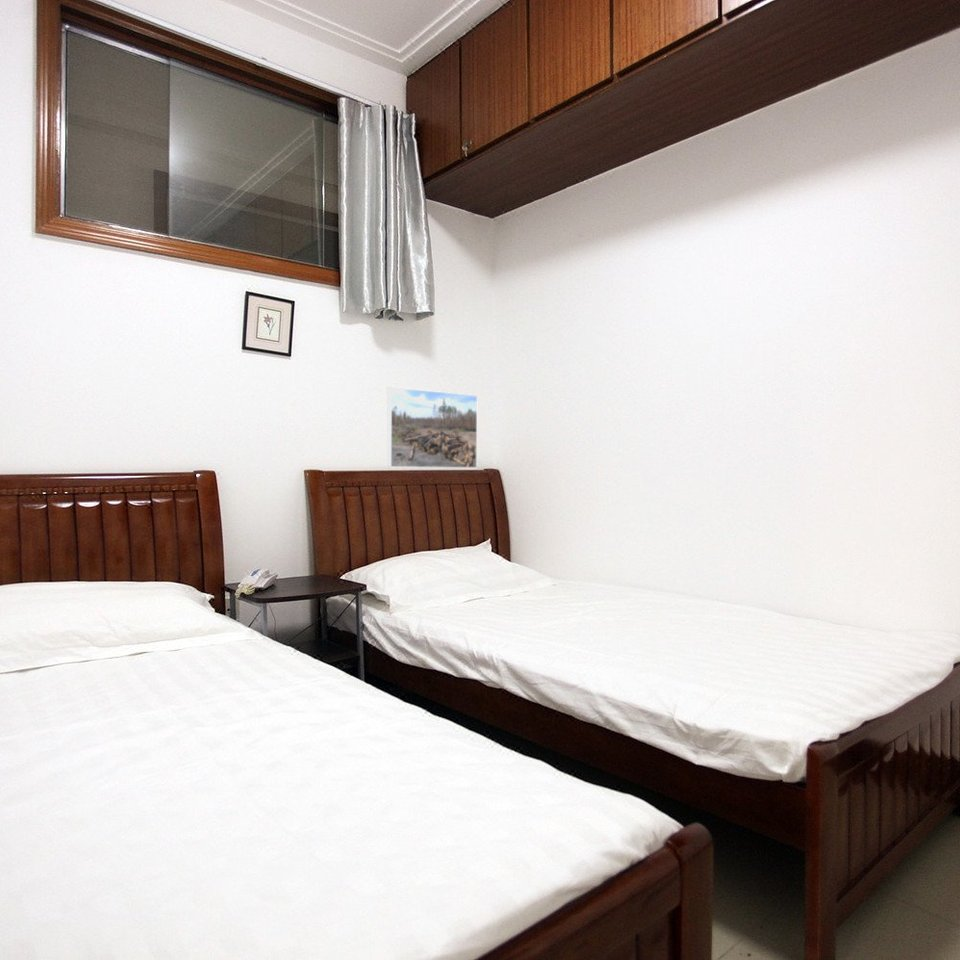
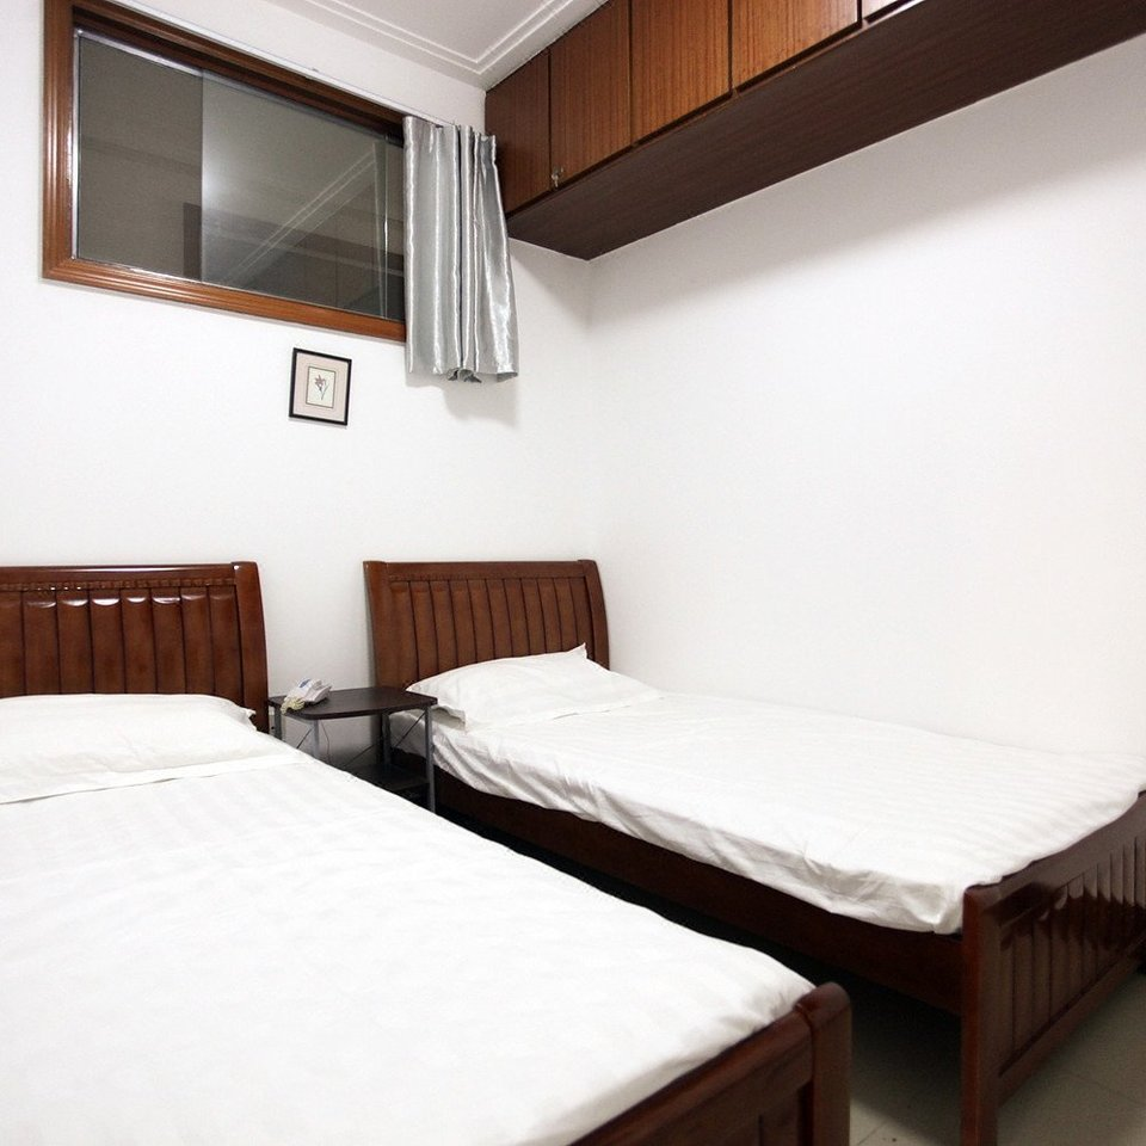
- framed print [386,386,478,469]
